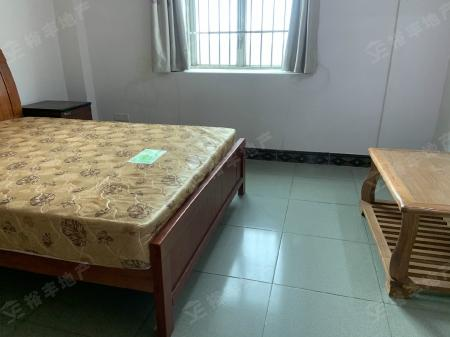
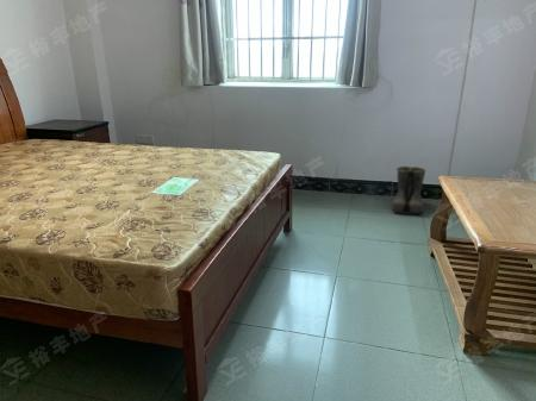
+ boots [391,165,426,215]
